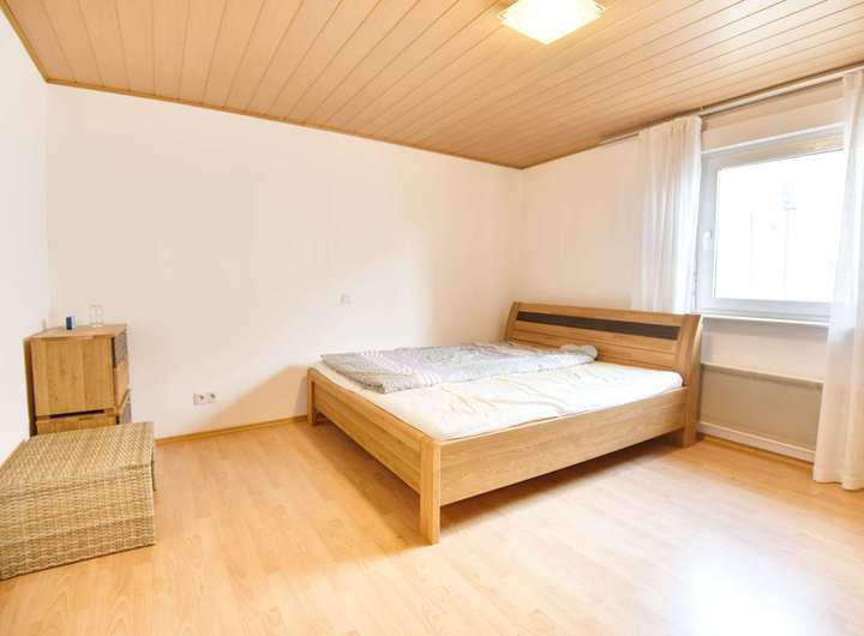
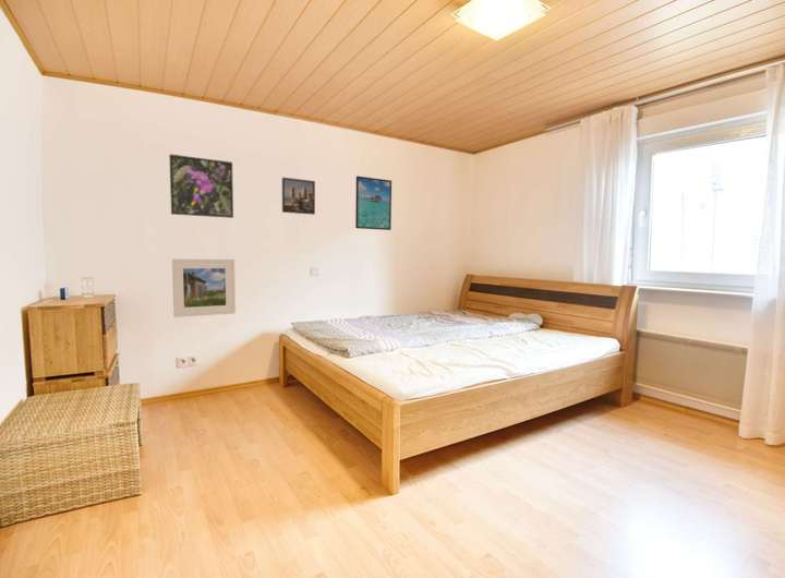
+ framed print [171,258,237,318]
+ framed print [168,153,234,219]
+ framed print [281,177,316,216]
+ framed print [354,176,392,231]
